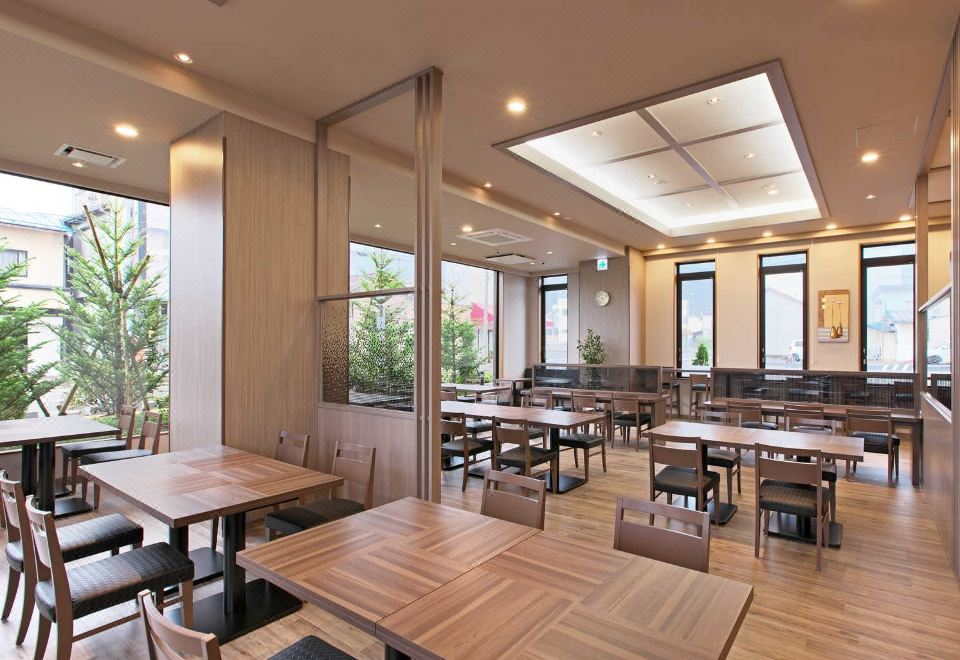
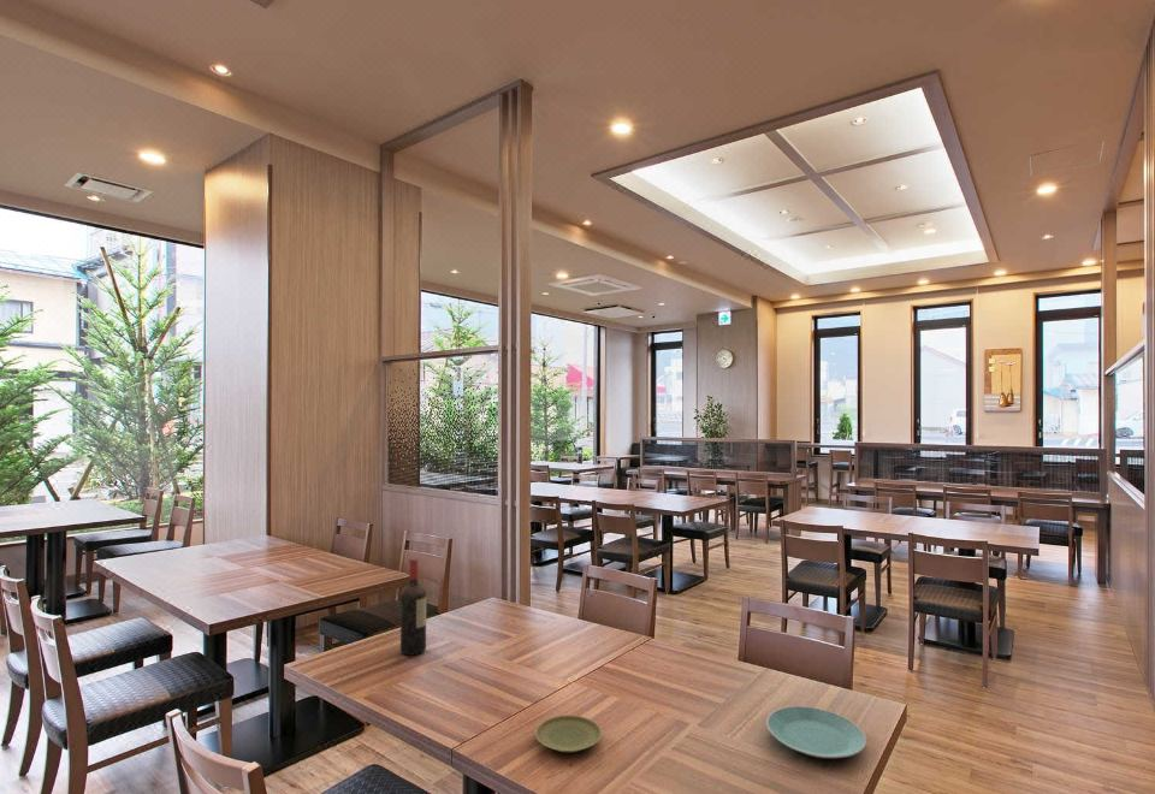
+ plate [765,705,867,759]
+ plate [534,715,603,753]
+ wine bottle [399,557,427,657]
